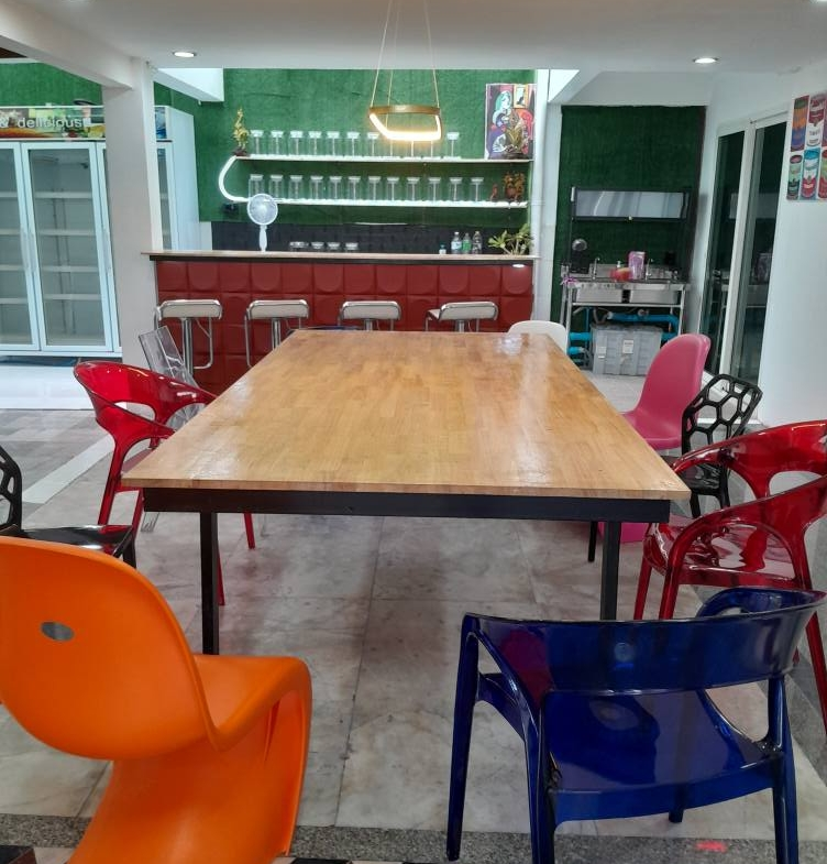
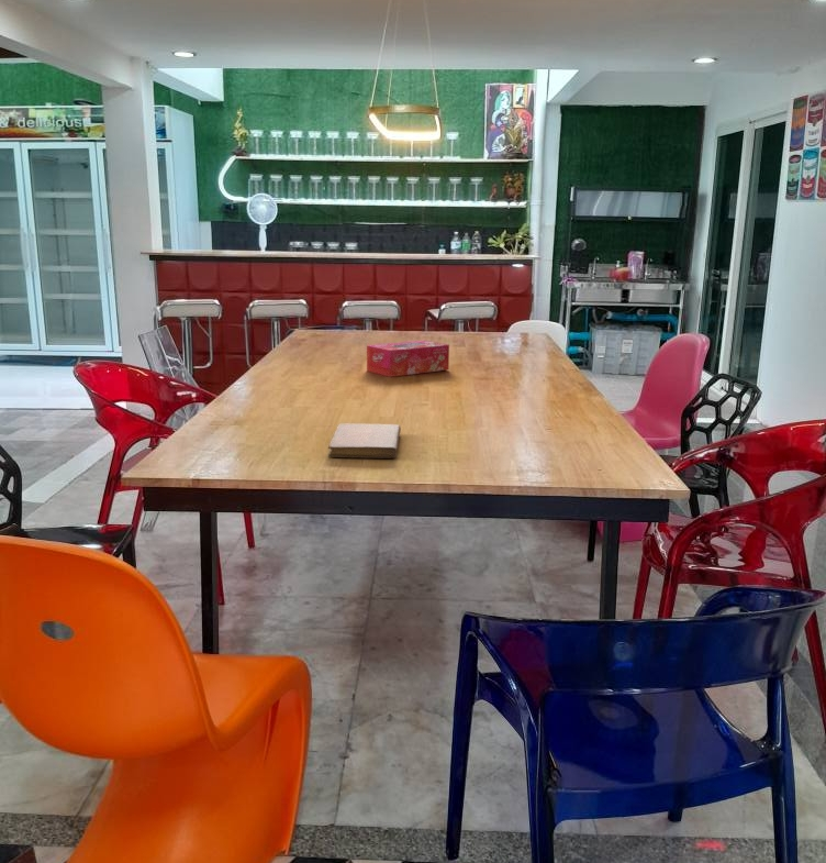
+ notebook [327,422,402,460]
+ tissue box [366,340,450,378]
